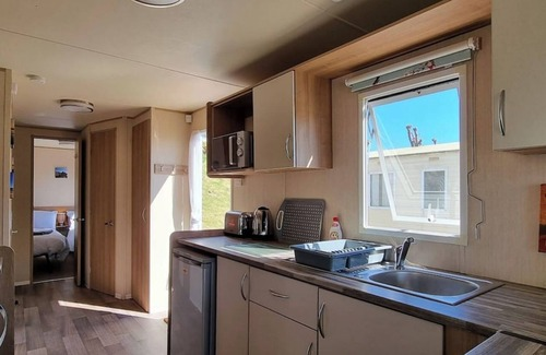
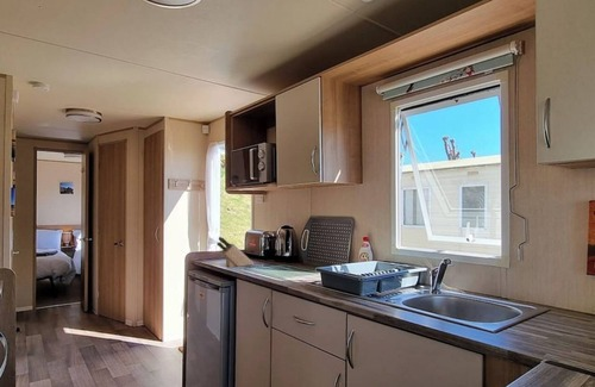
+ knife block [215,236,255,268]
